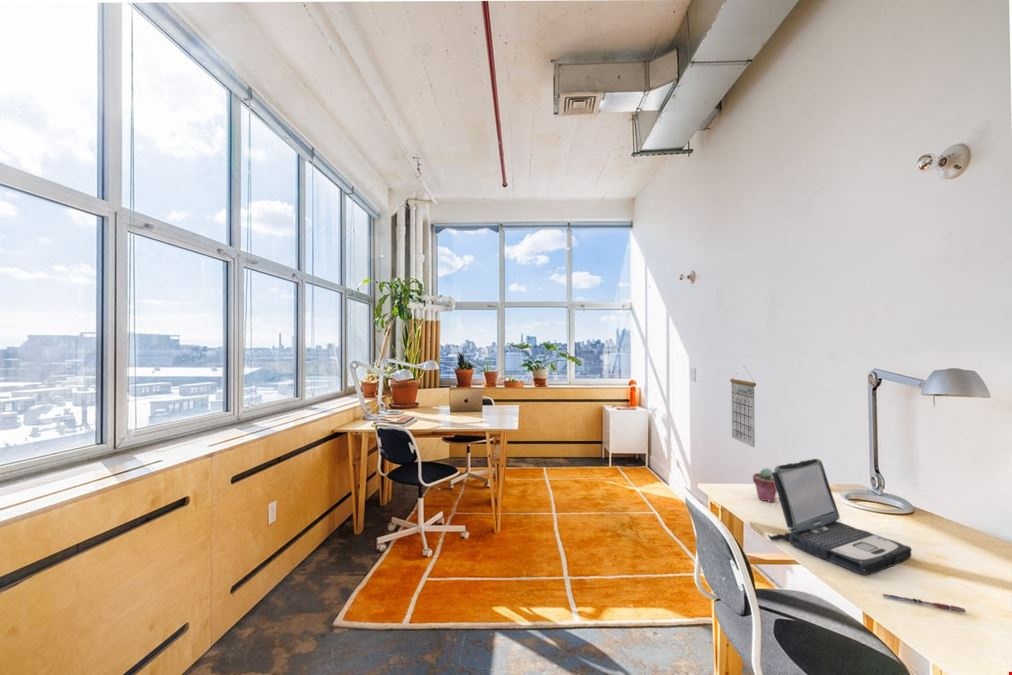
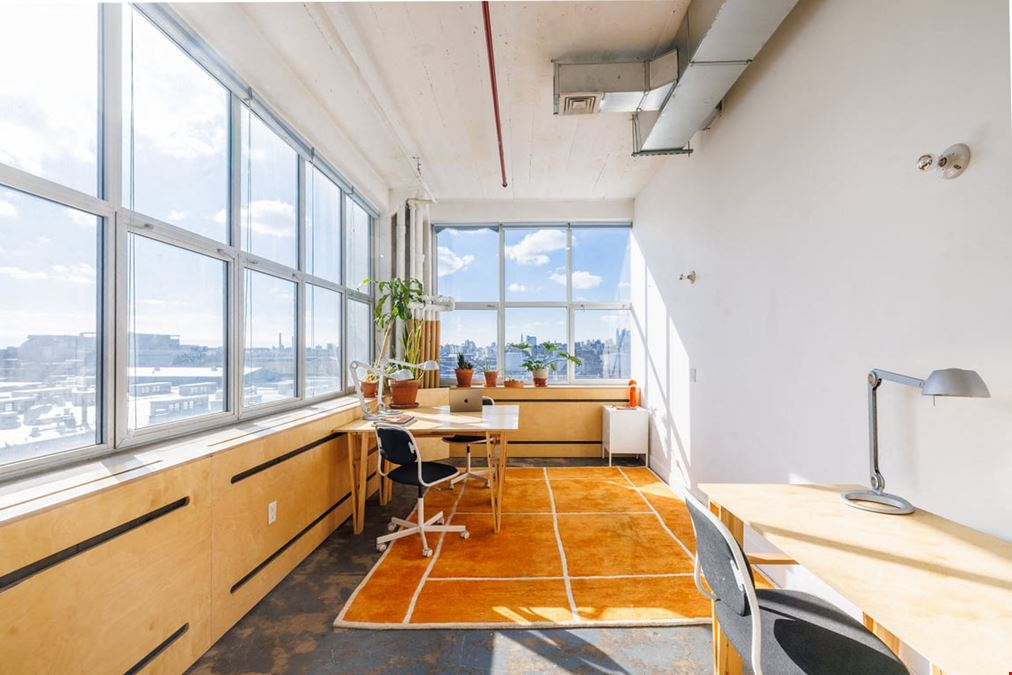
- laptop [767,458,913,576]
- calendar [729,367,757,449]
- potted succulent [752,467,777,503]
- pen [882,593,967,613]
